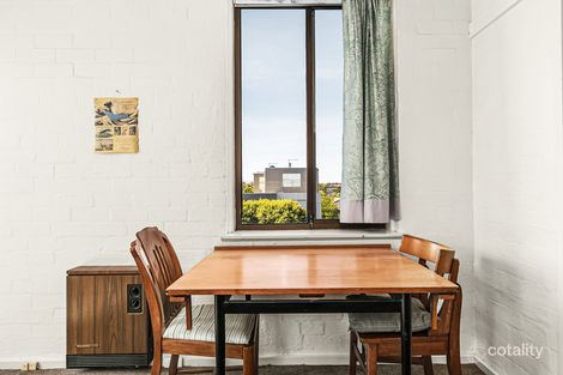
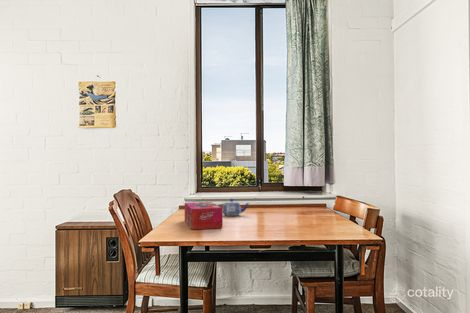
+ teapot [217,198,250,217]
+ tissue box [184,201,223,230]
